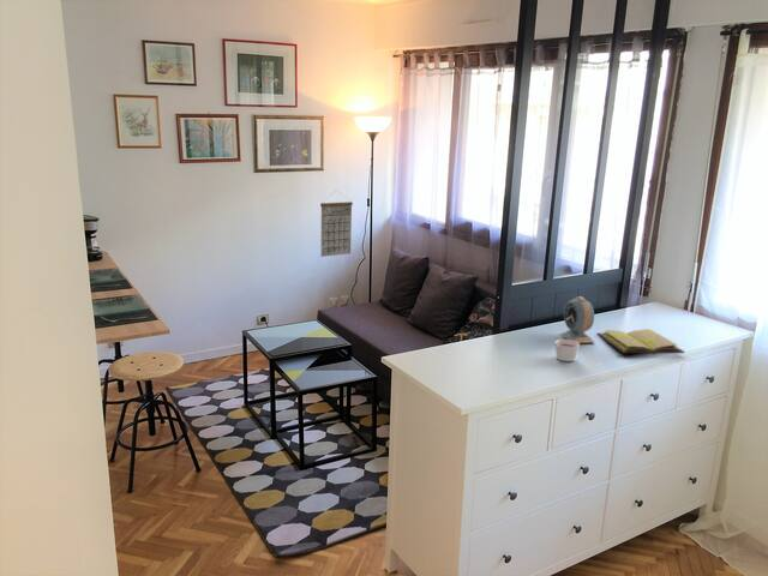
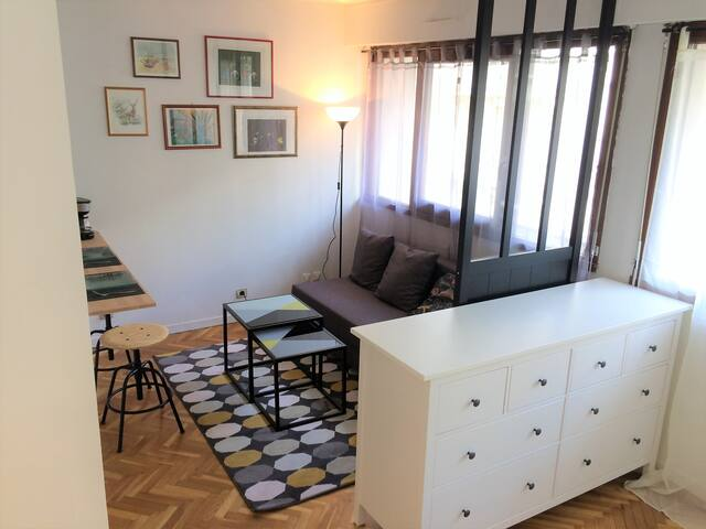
- calendar [319,190,354,258]
- candle [554,338,581,362]
- diary [596,328,685,355]
- alarm clock [558,295,596,344]
